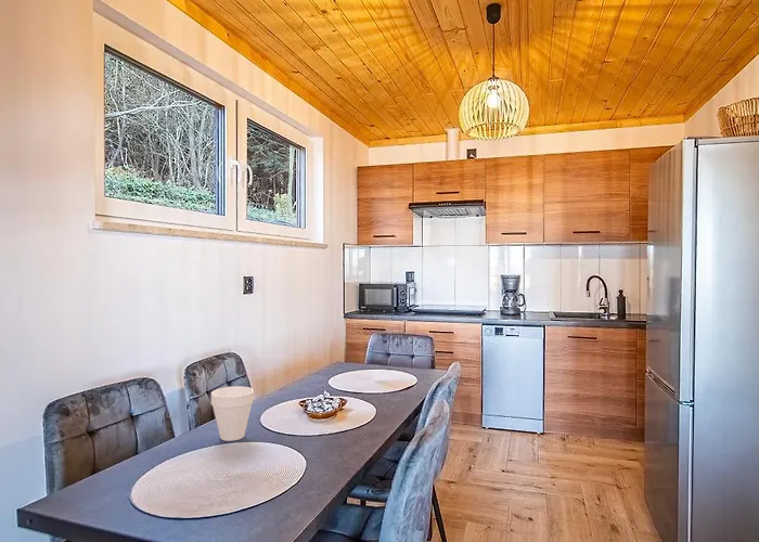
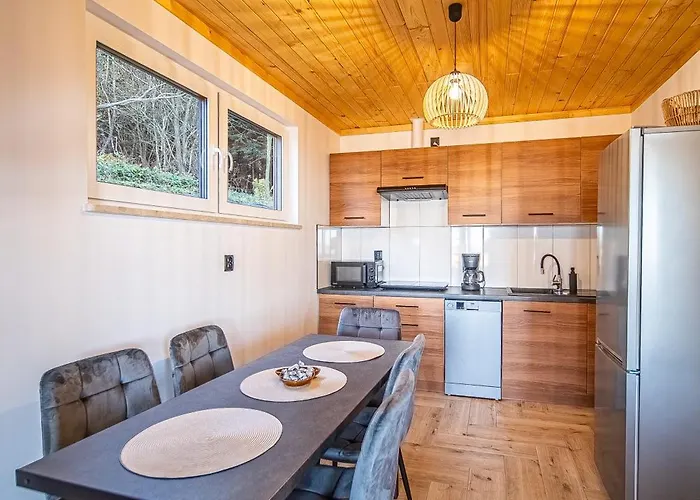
- cup [210,385,255,442]
